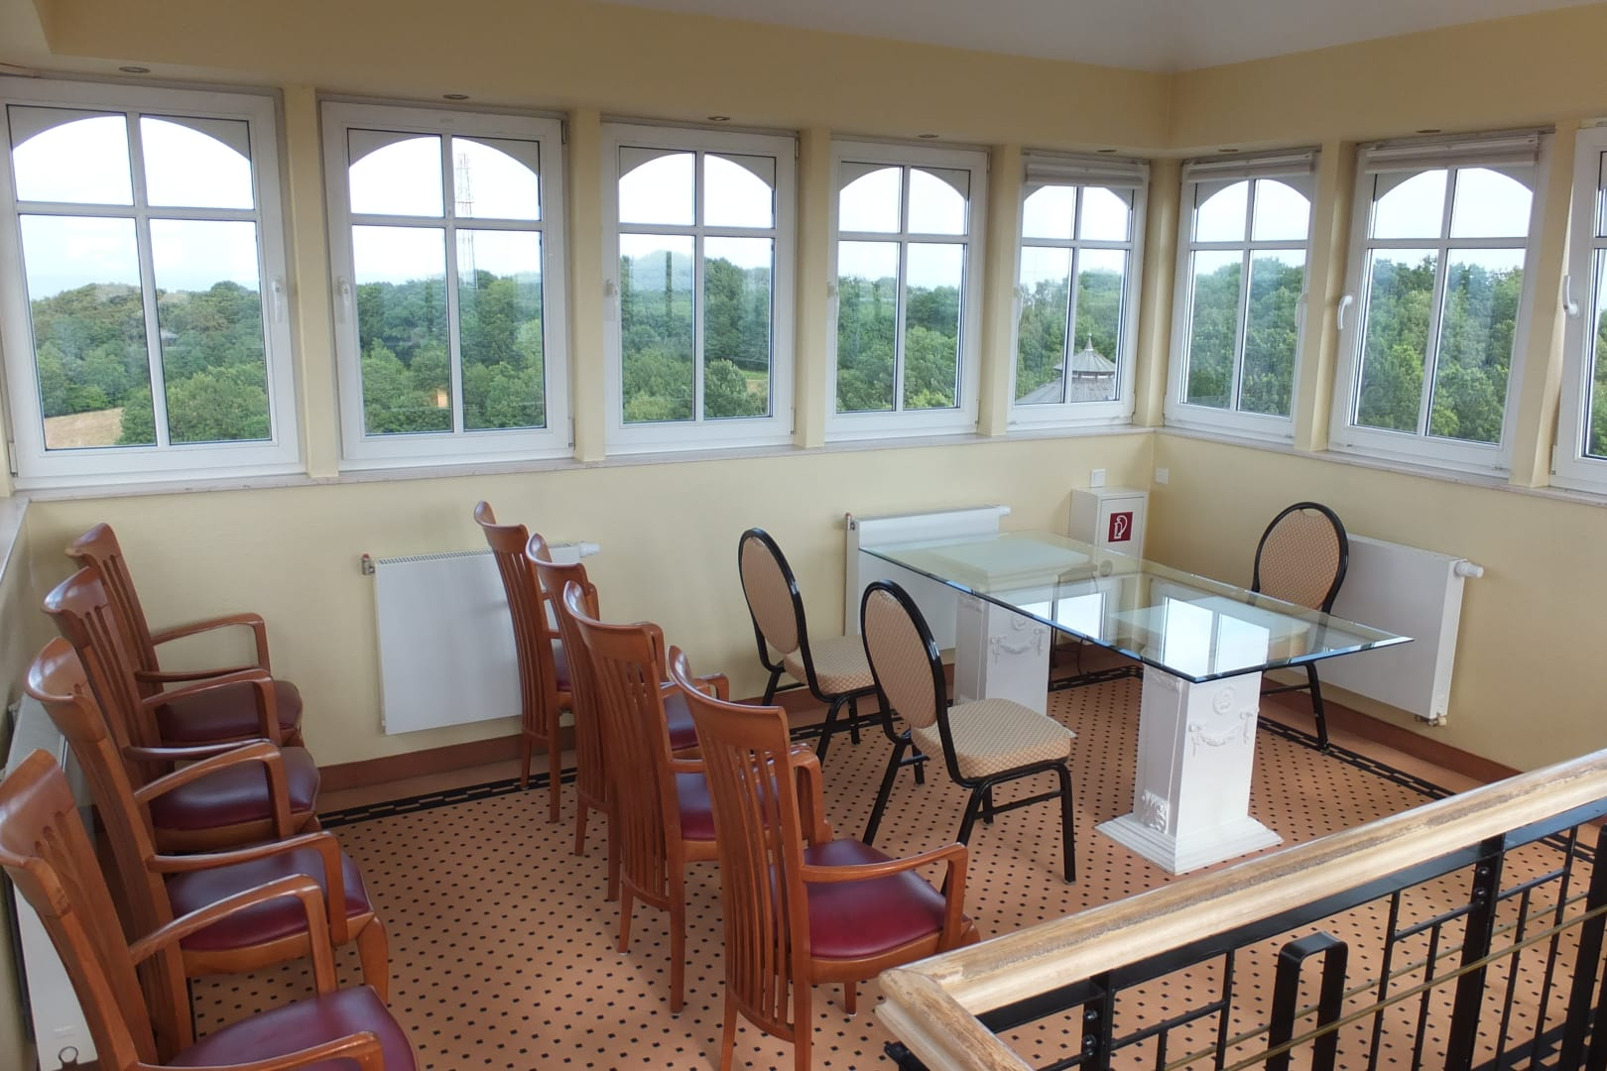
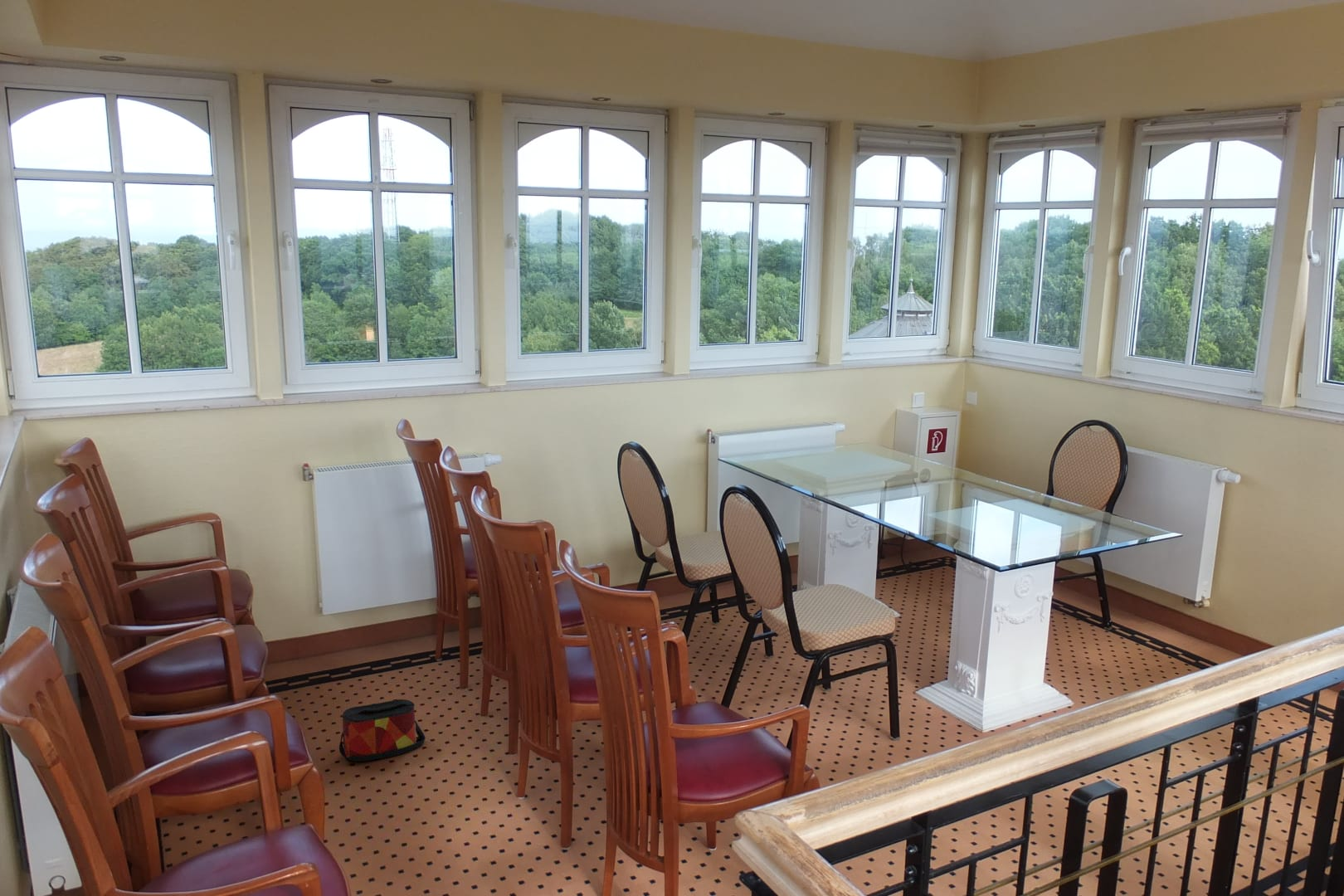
+ bag [338,699,426,762]
